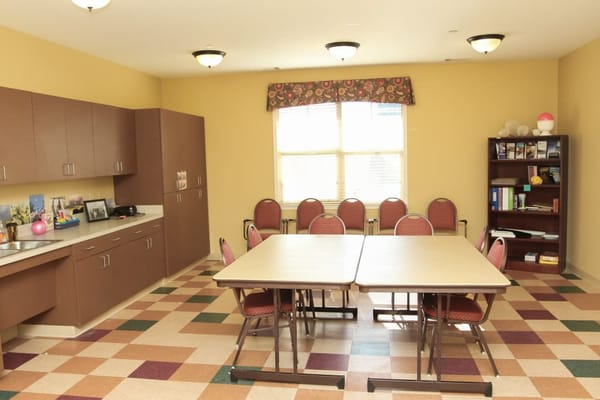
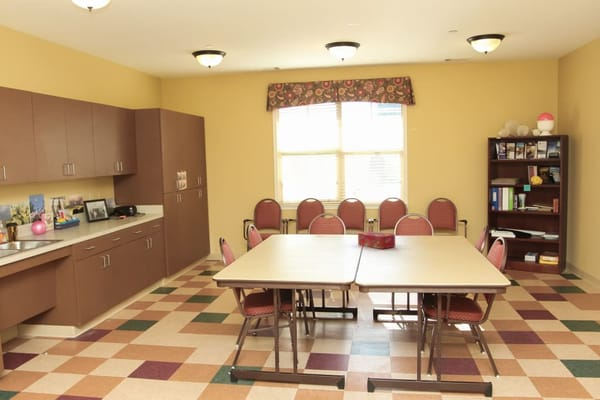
+ tissue box [357,231,396,250]
